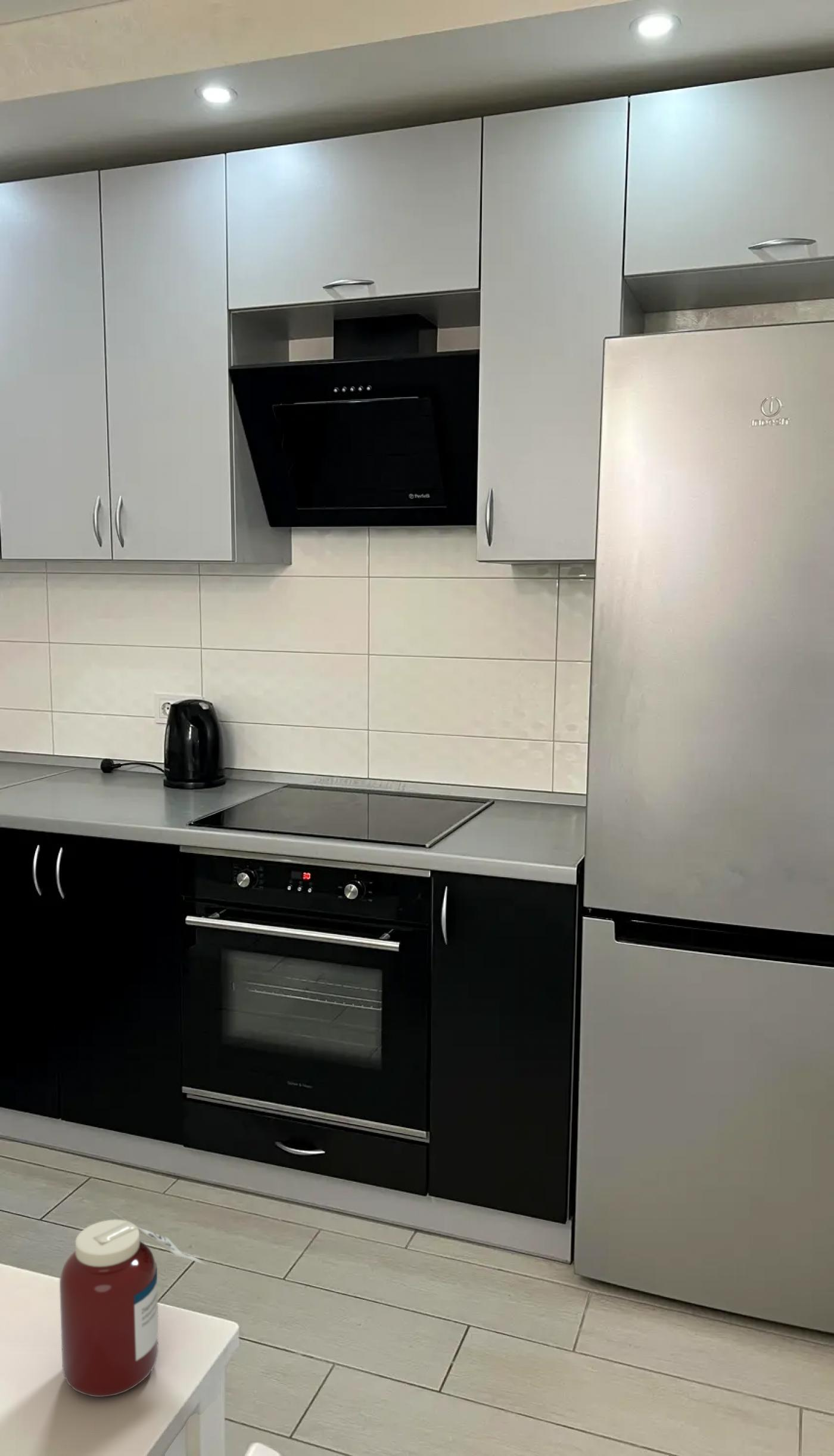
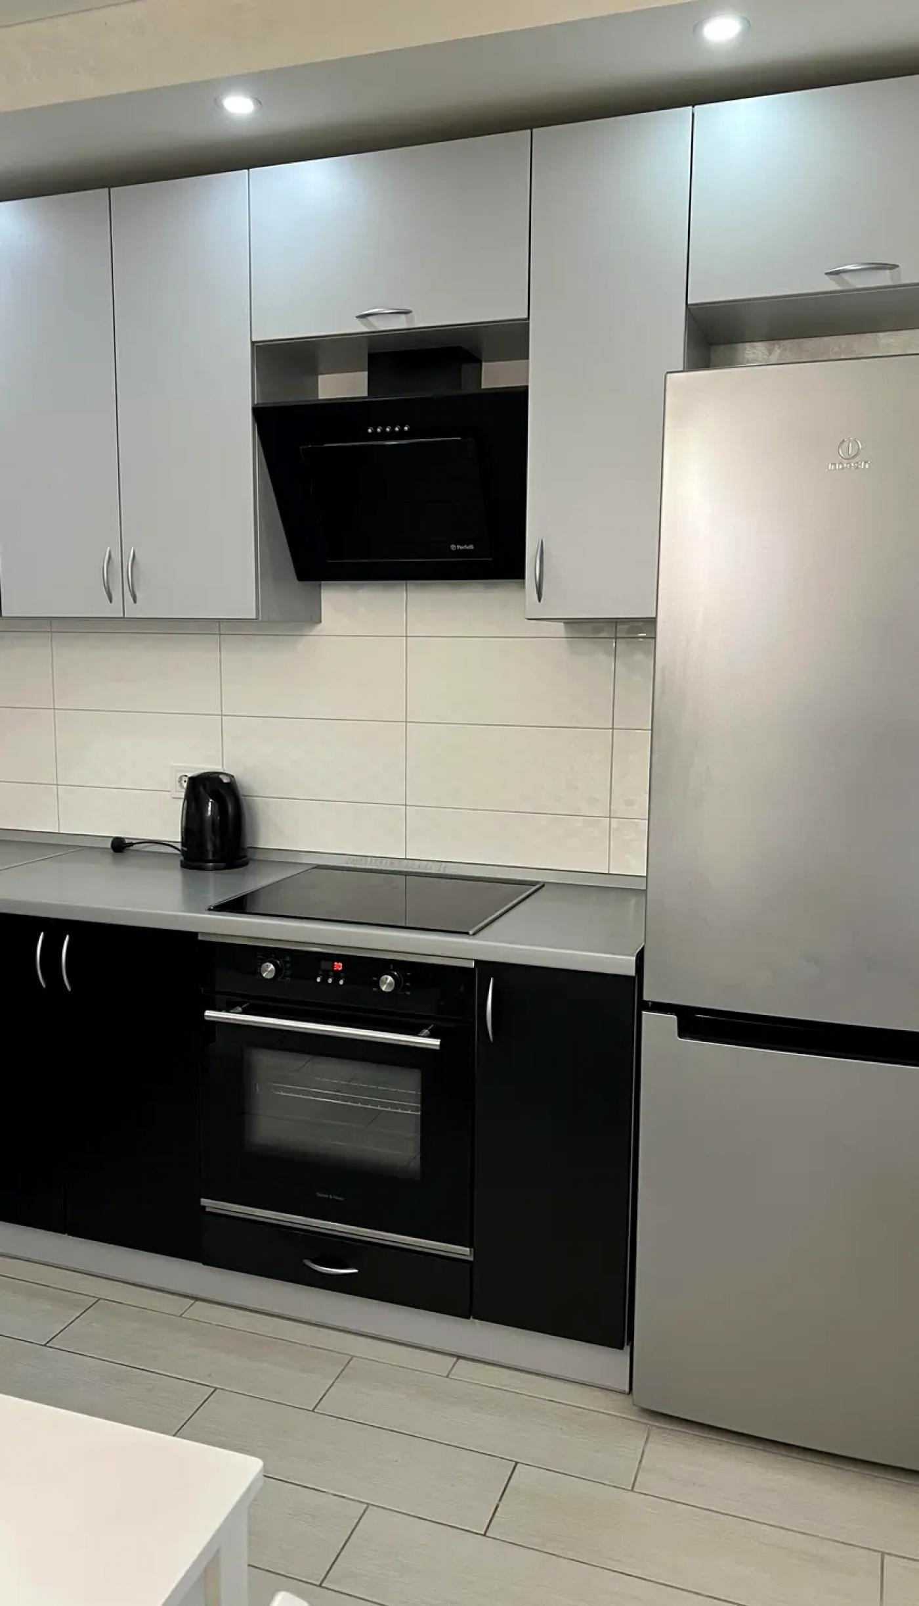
- jar [59,1209,210,1398]
